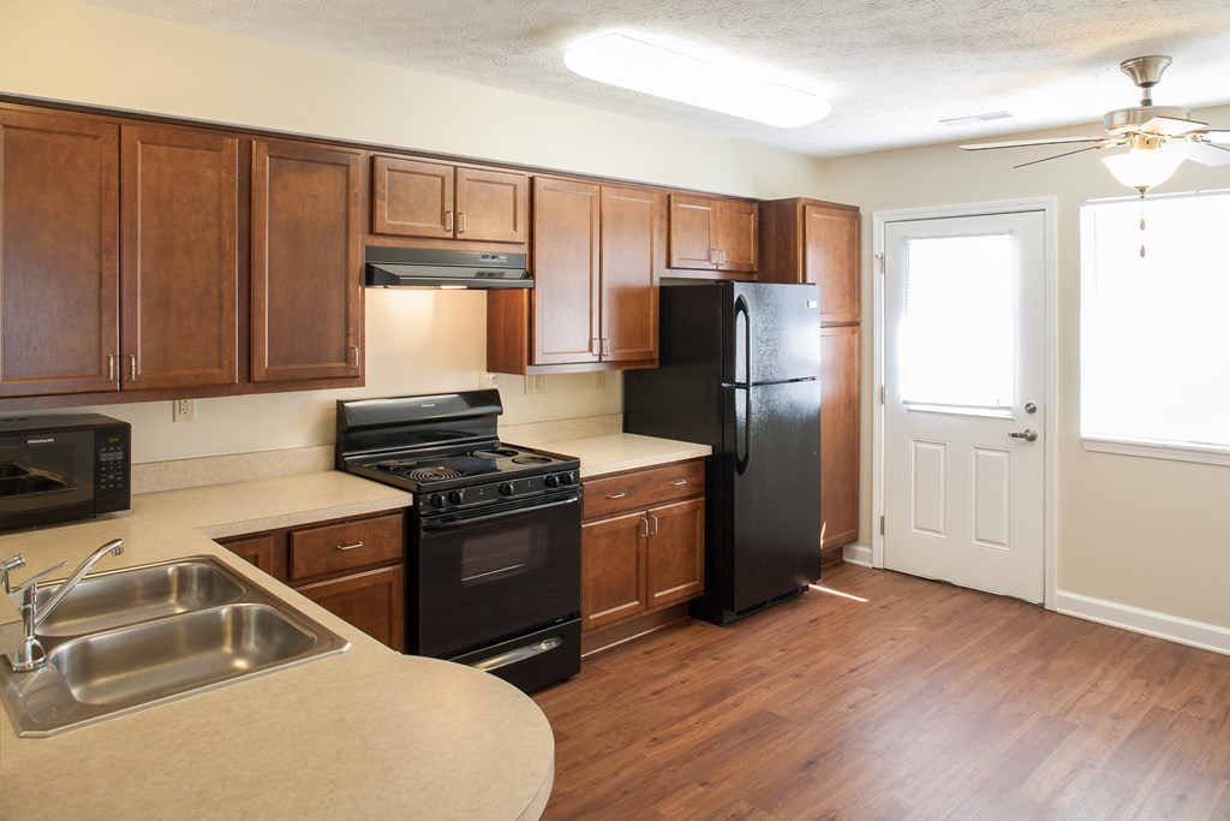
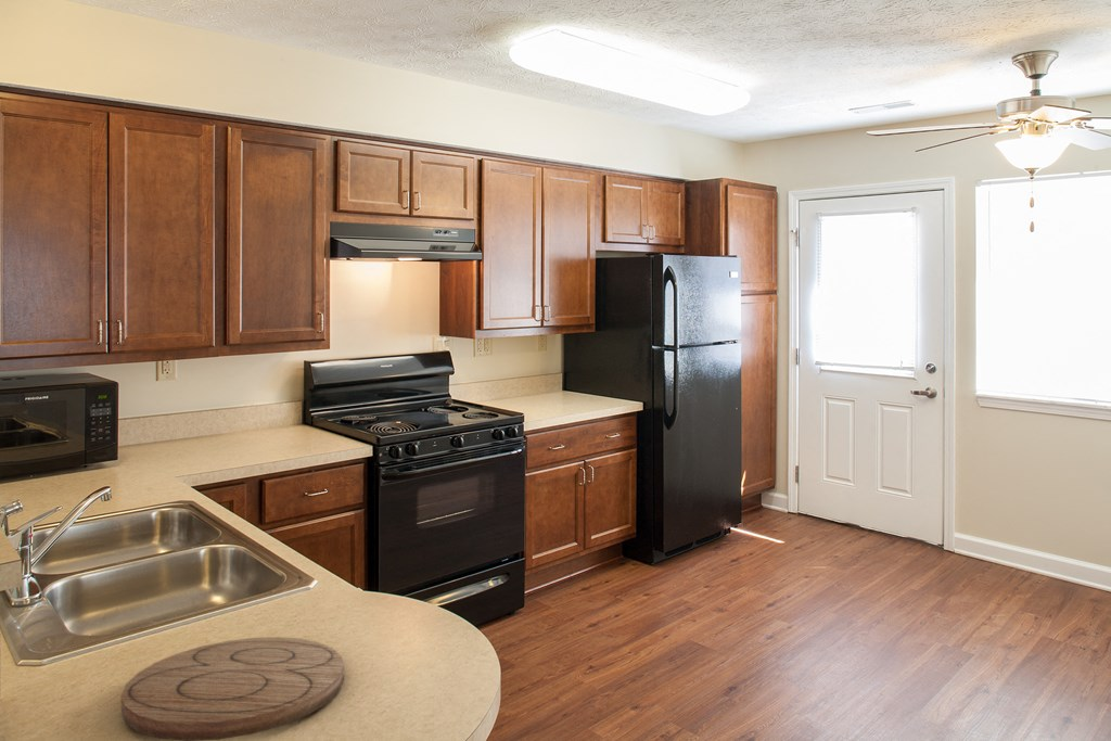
+ cutting board [120,636,345,741]
